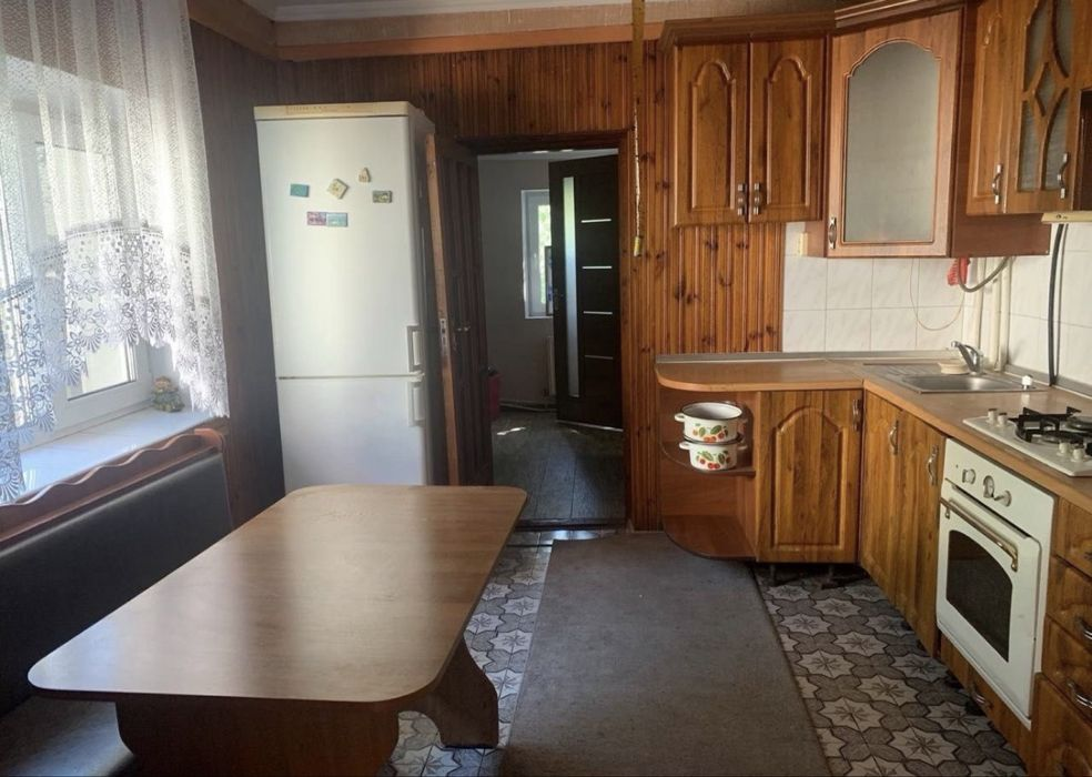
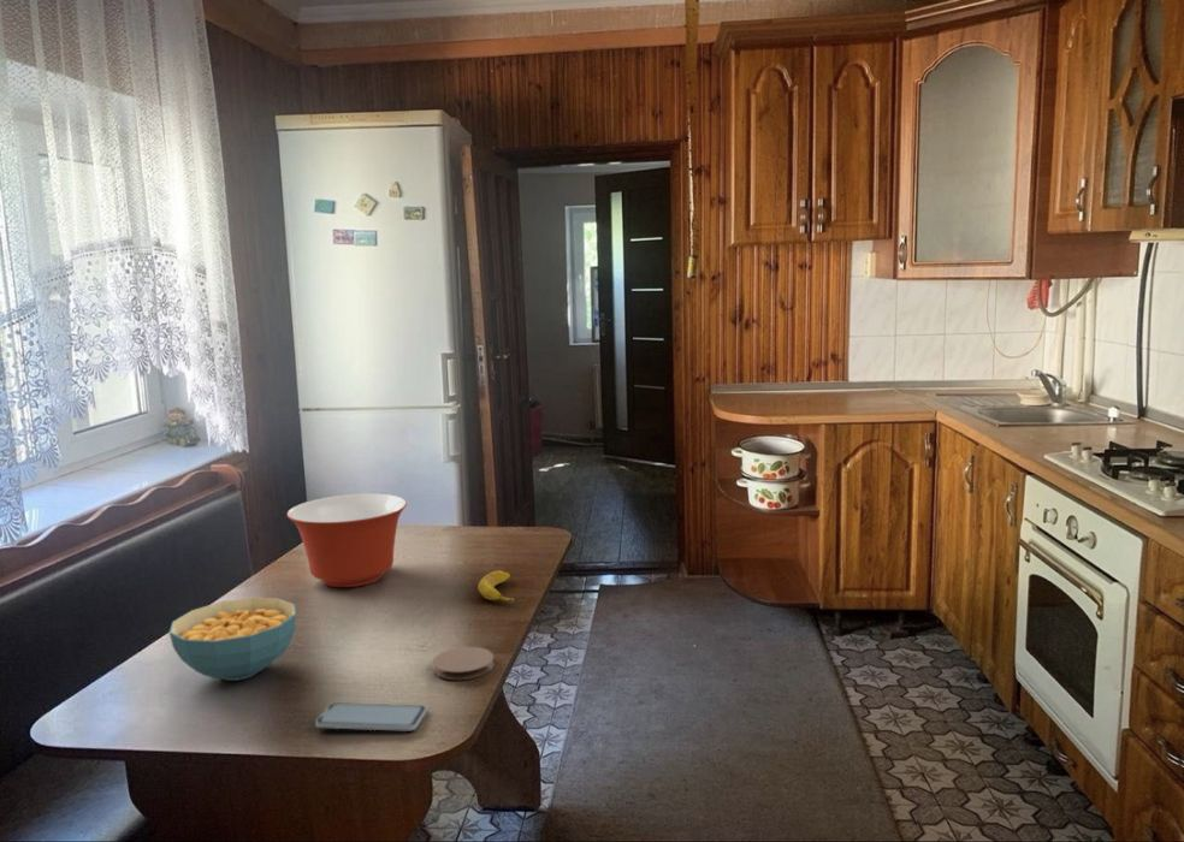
+ cereal bowl [168,597,297,682]
+ banana [476,569,515,603]
+ mixing bowl [285,493,408,588]
+ coaster [432,646,496,681]
+ smartphone [314,701,428,733]
